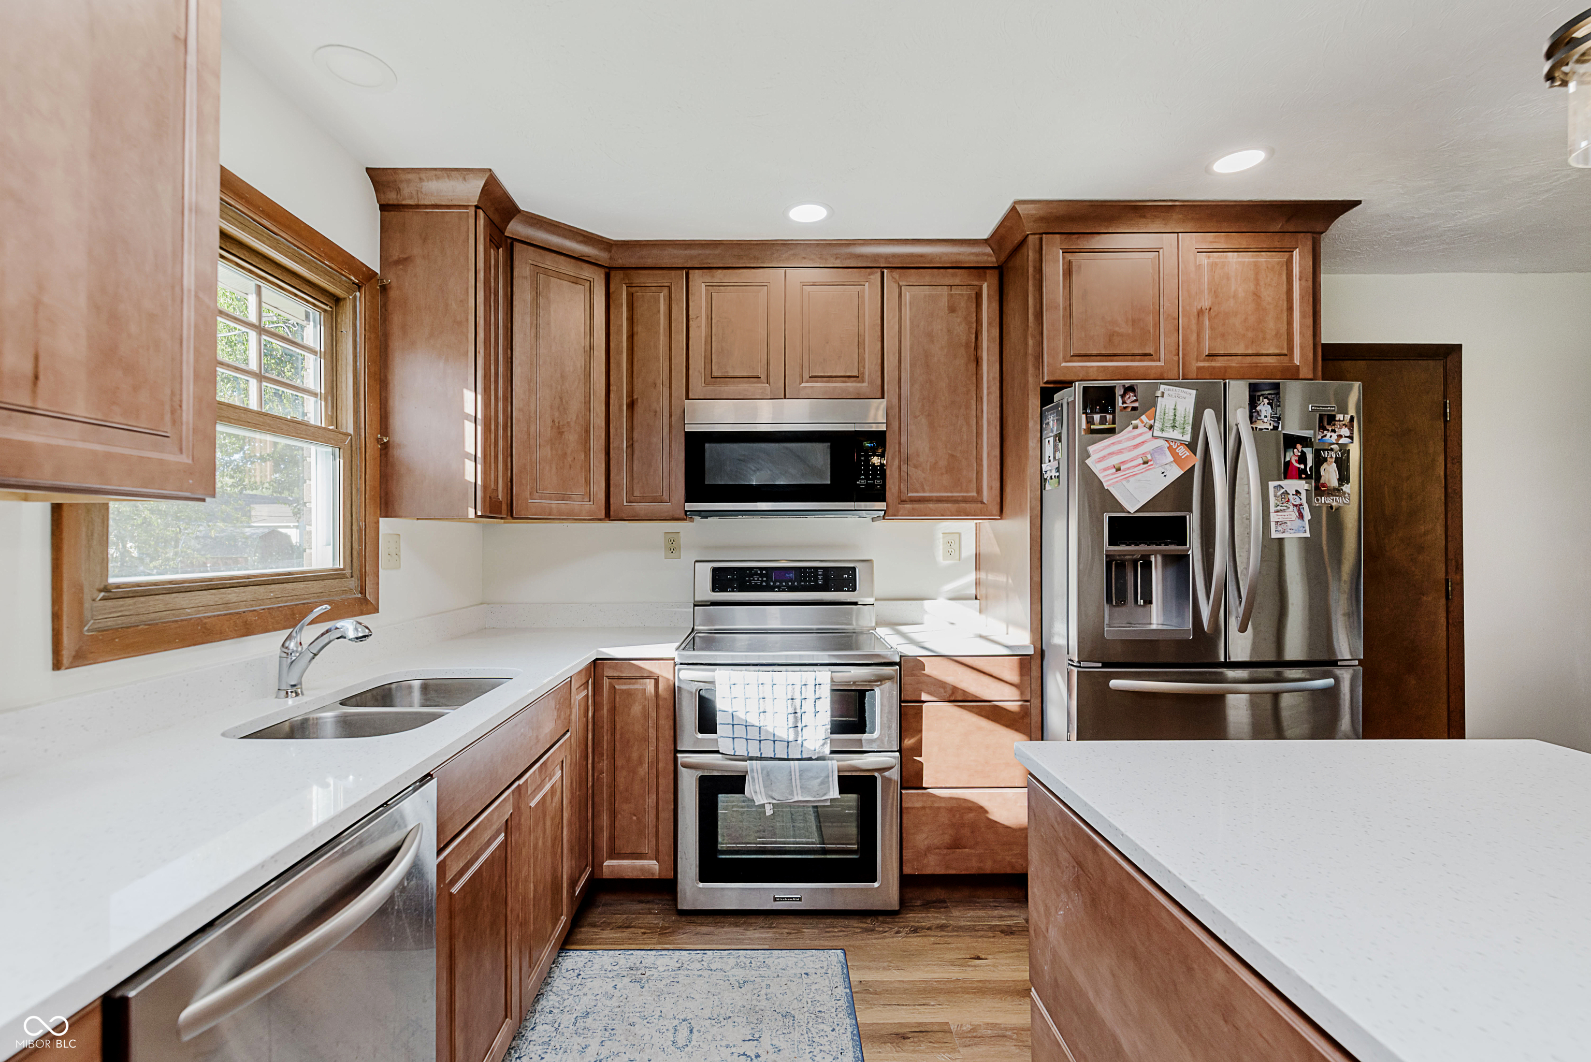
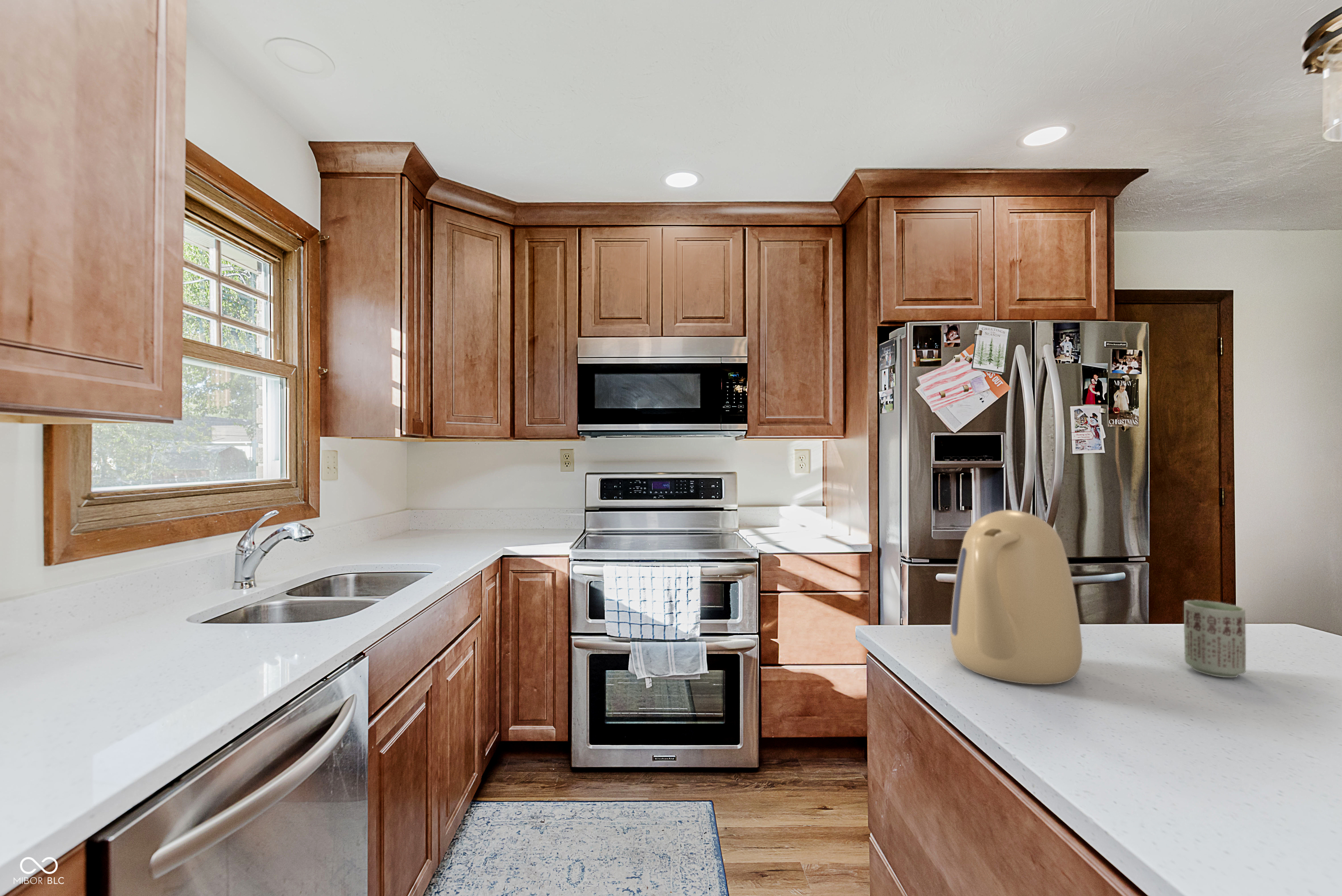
+ kettle [950,509,1083,685]
+ cup [1183,600,1246,678]
